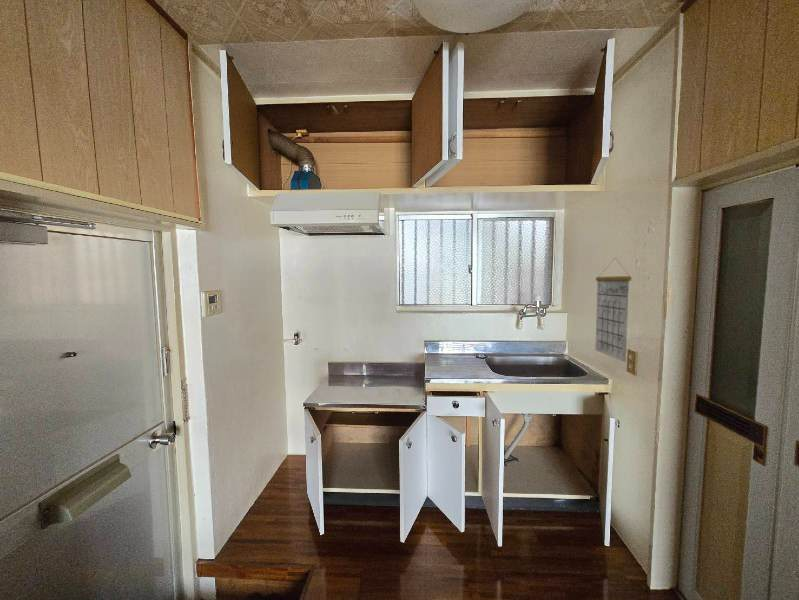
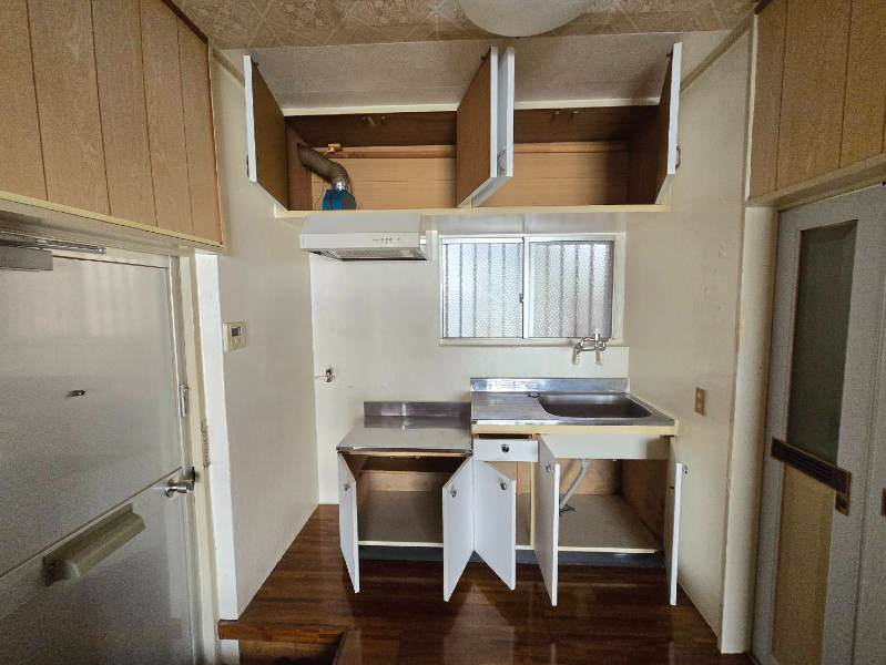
- calendar [594,257,632,363]
